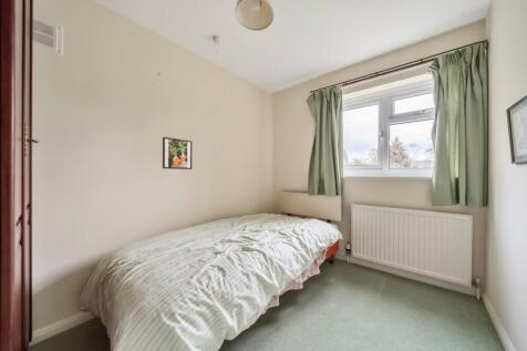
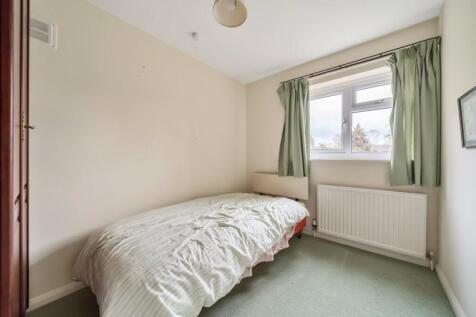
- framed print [162,136,193,171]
